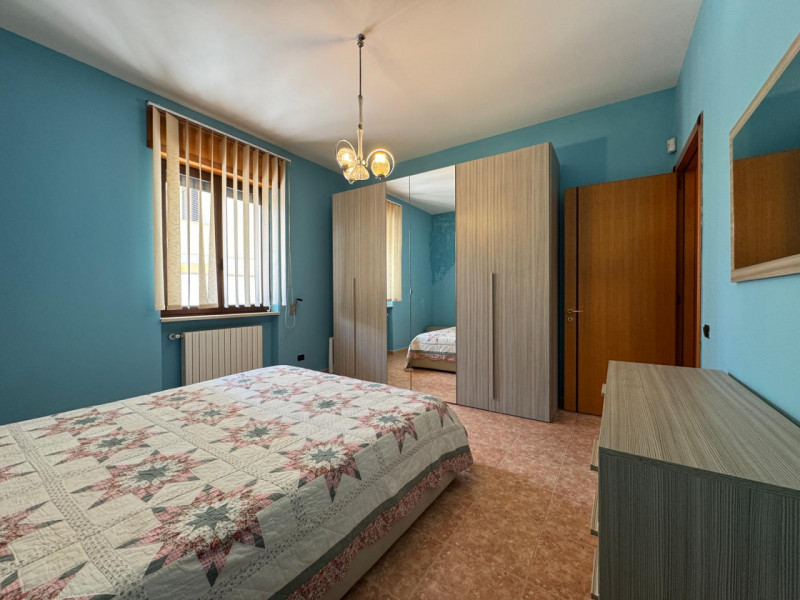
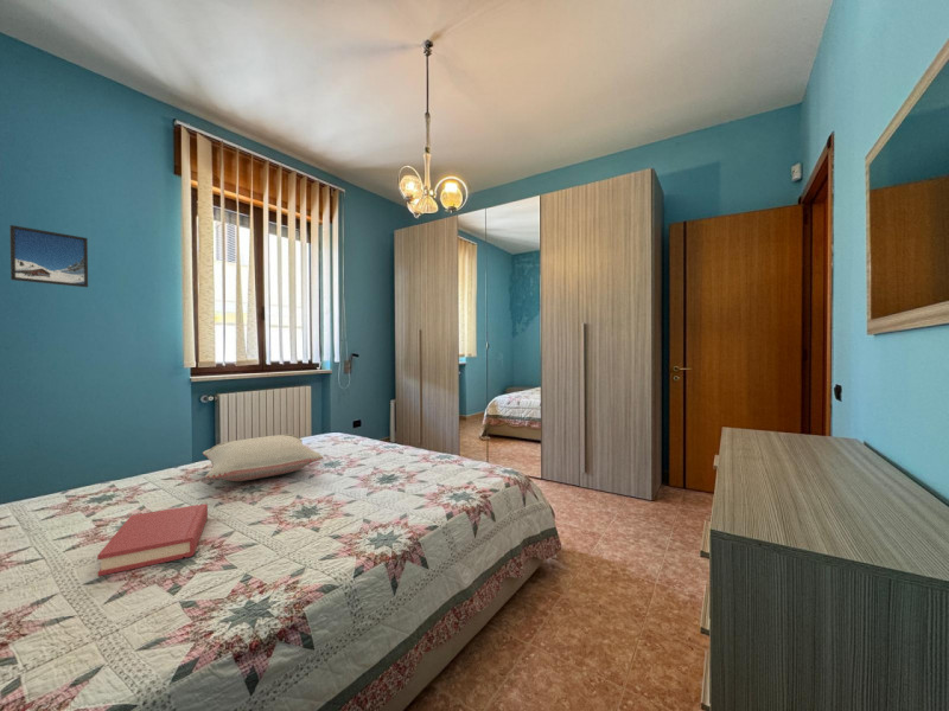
+ pillow [202,433,324,482]
+ hardback book [96,502,209,577]
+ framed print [8,224,89,288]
